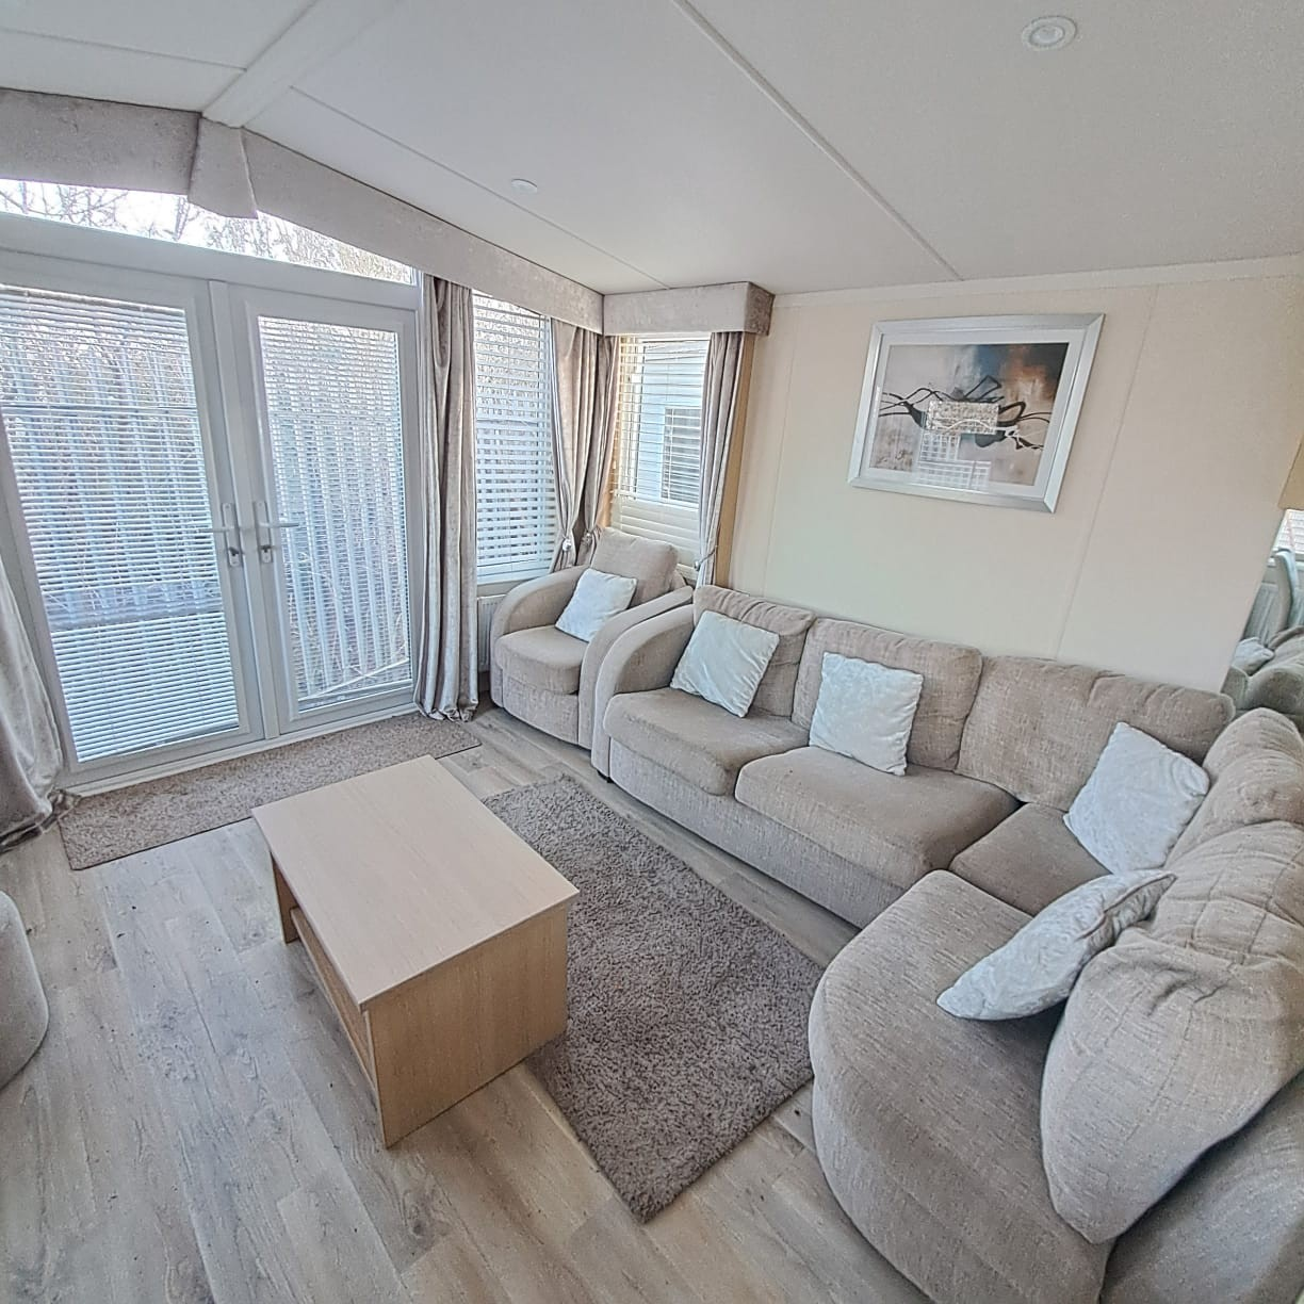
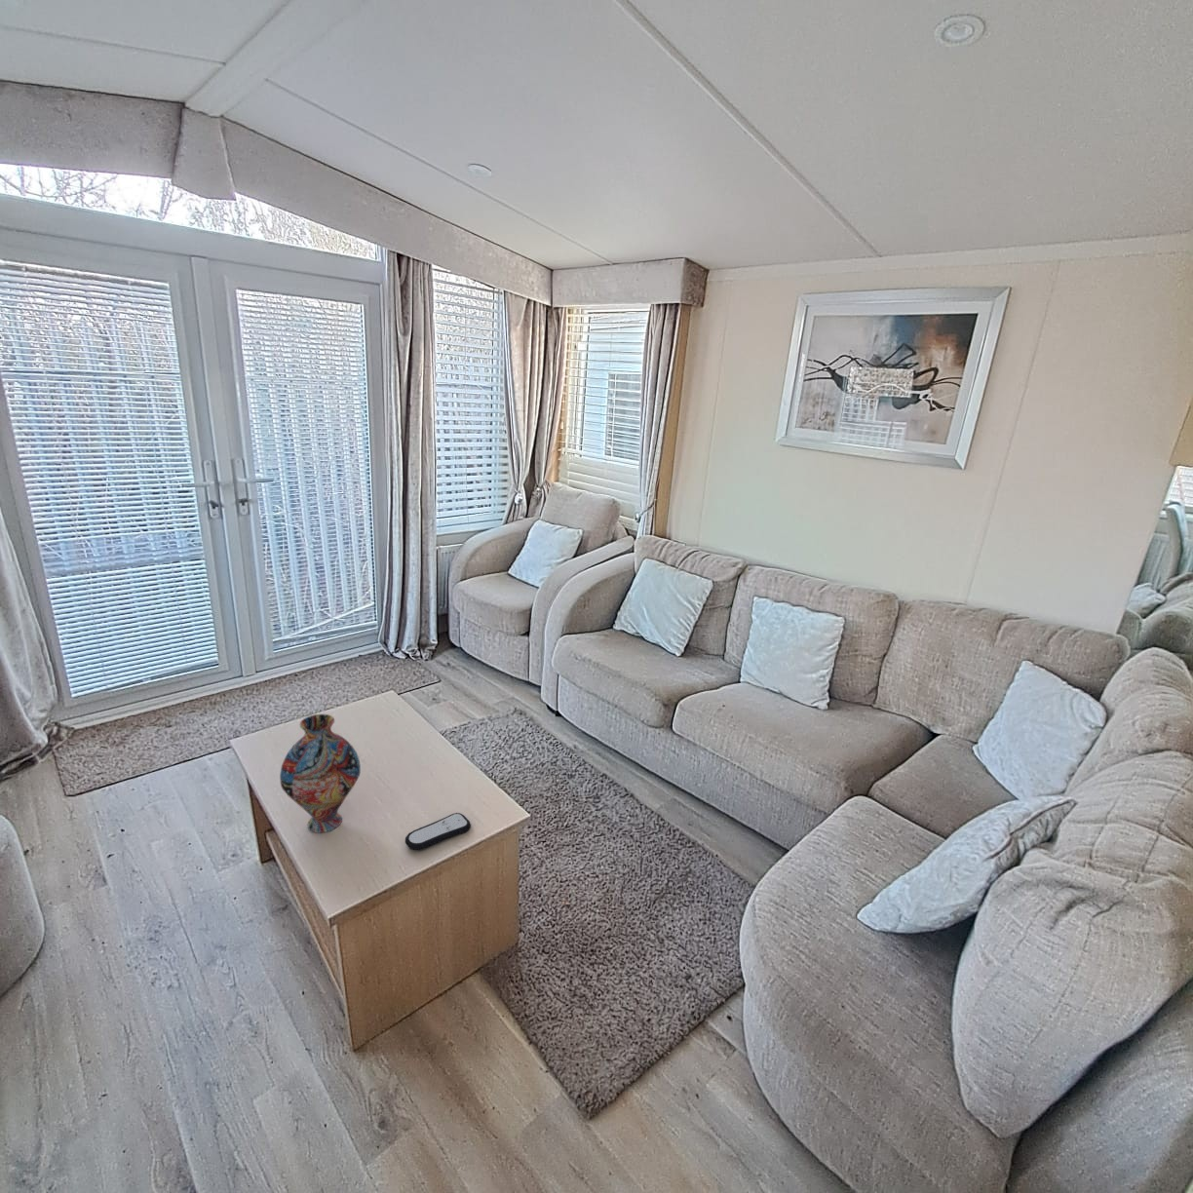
+ vase [279,713,362,834]
+ remote control [404,812,472,852]
